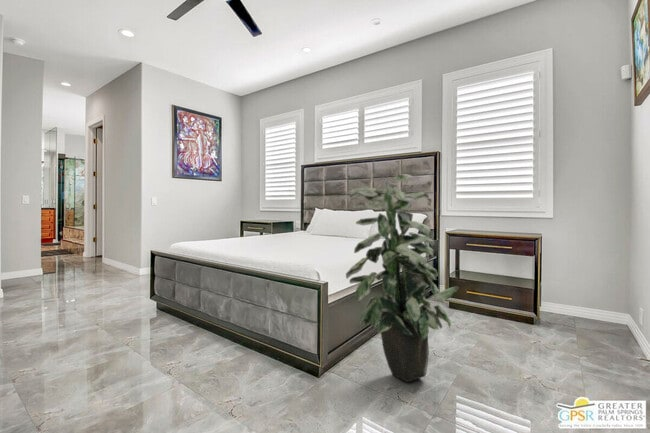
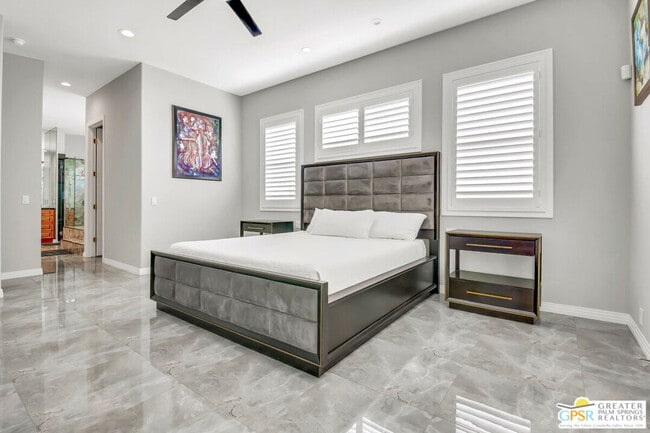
- indoor plant [345,173,460,383]
